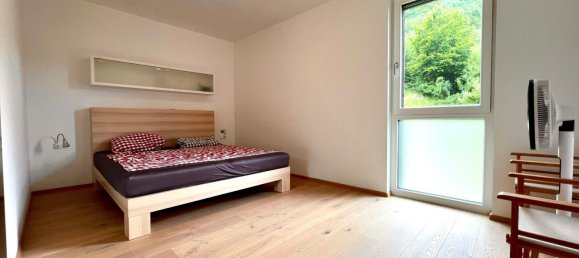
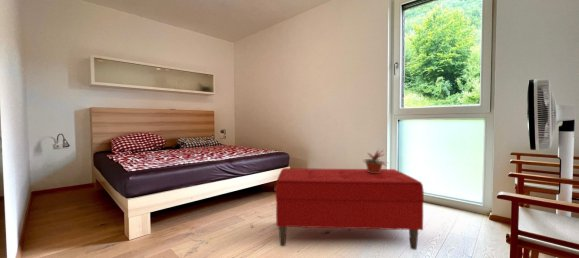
+ potted plant [363,148,388,173]
+ bench [275,167,425,251]
